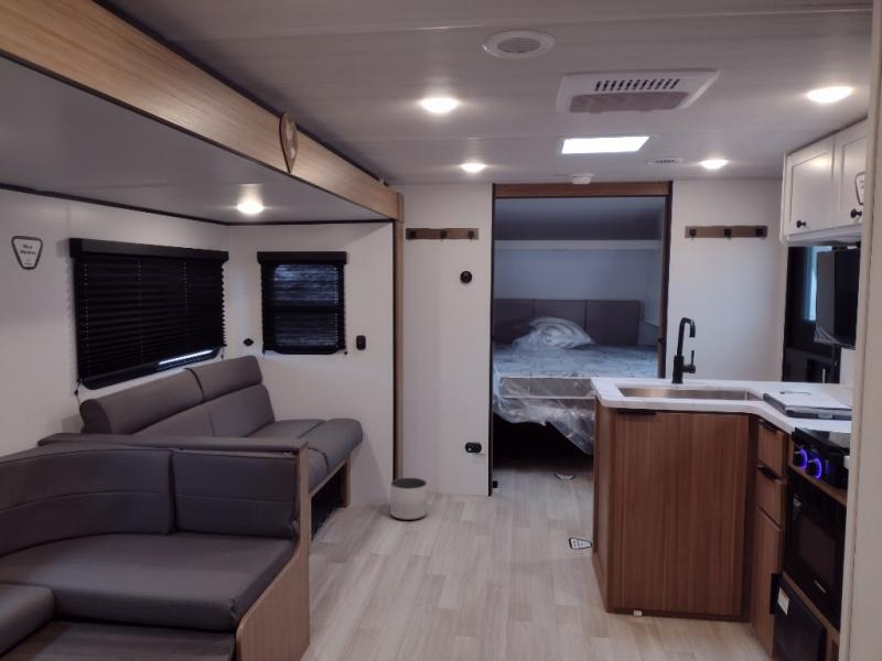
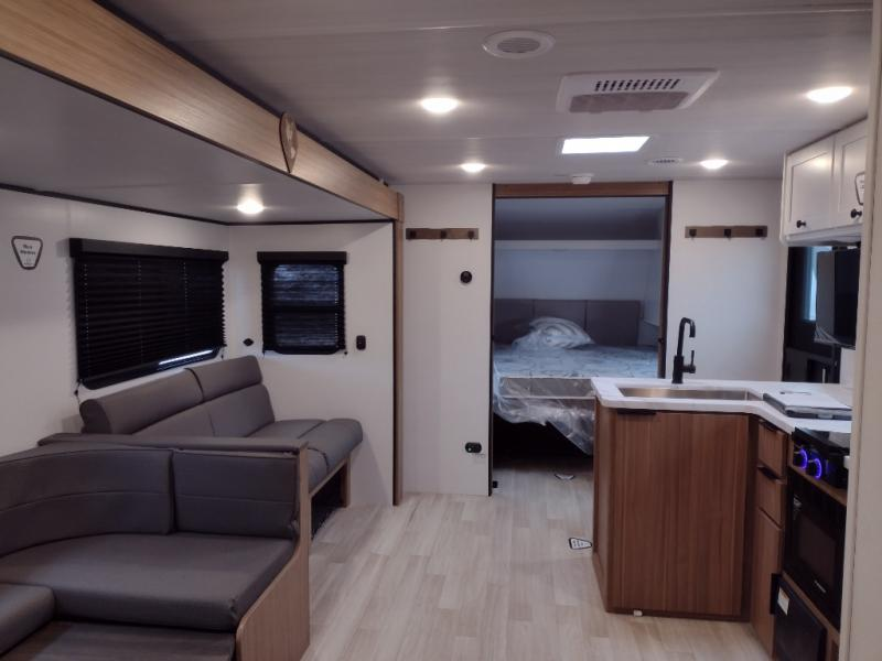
- planter [389,477,428,521]
